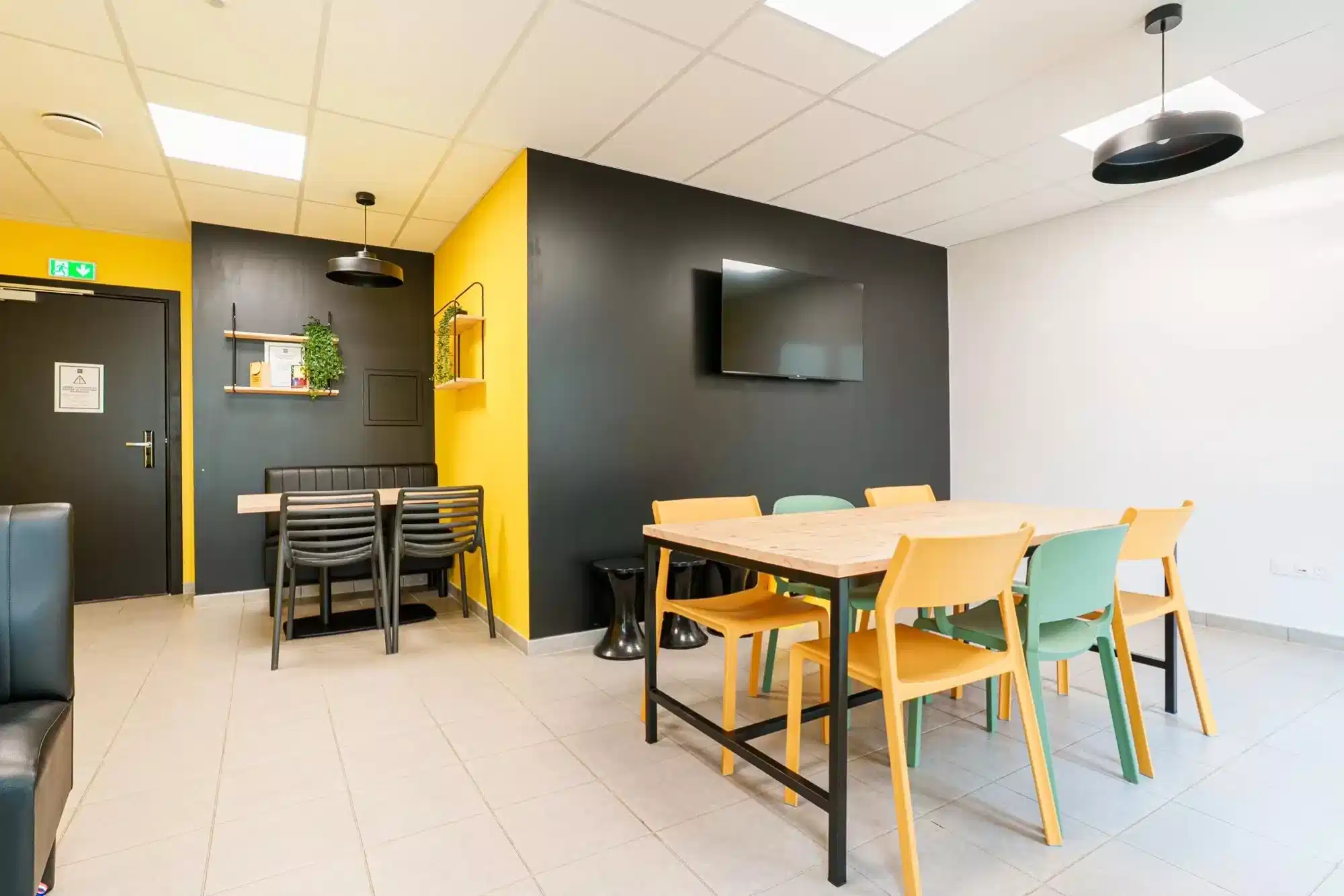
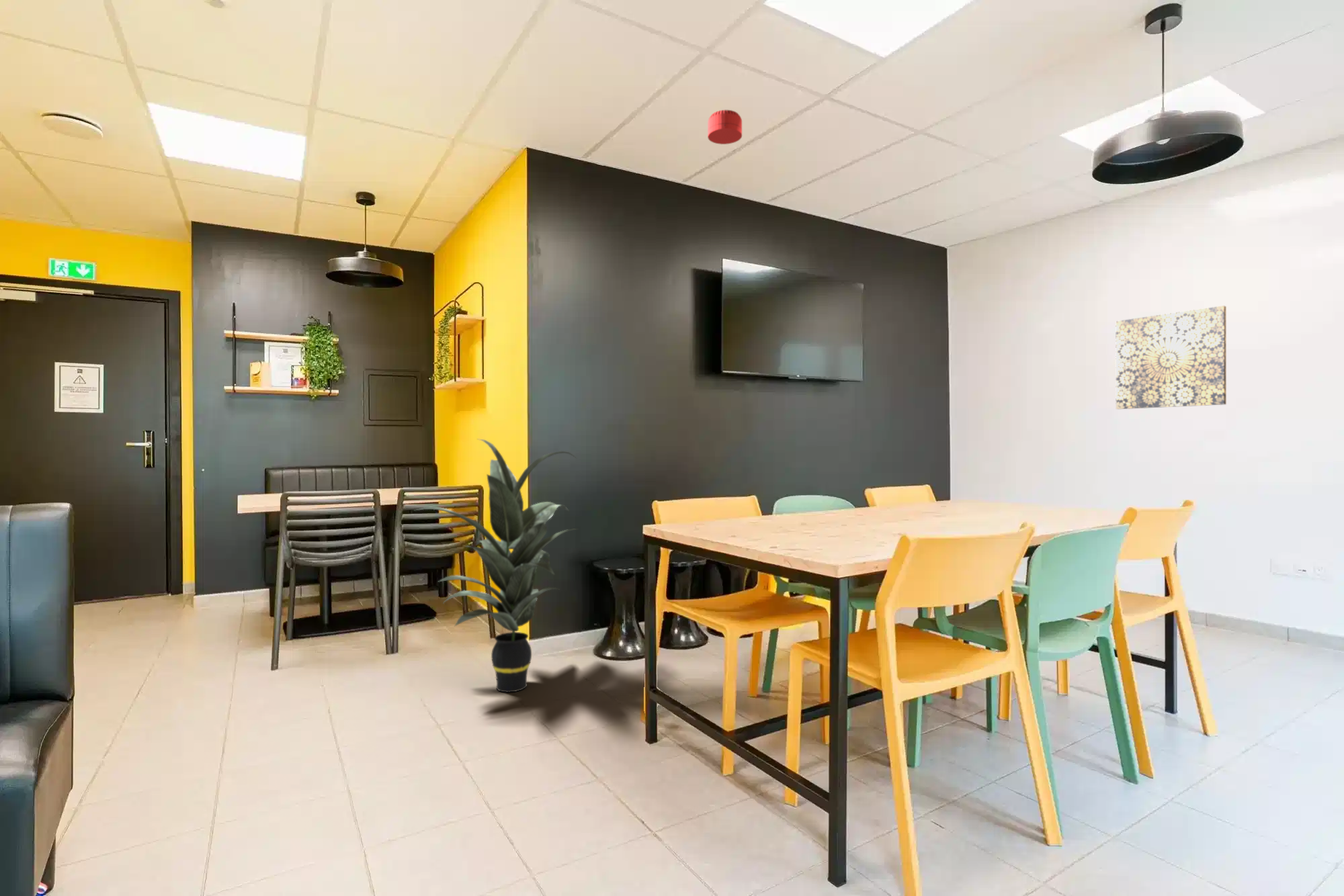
+ indoor plant [412,438,579,693]
+ smoke detector [707,109,743,145]
+ wall art [1116,305,1227,410]
